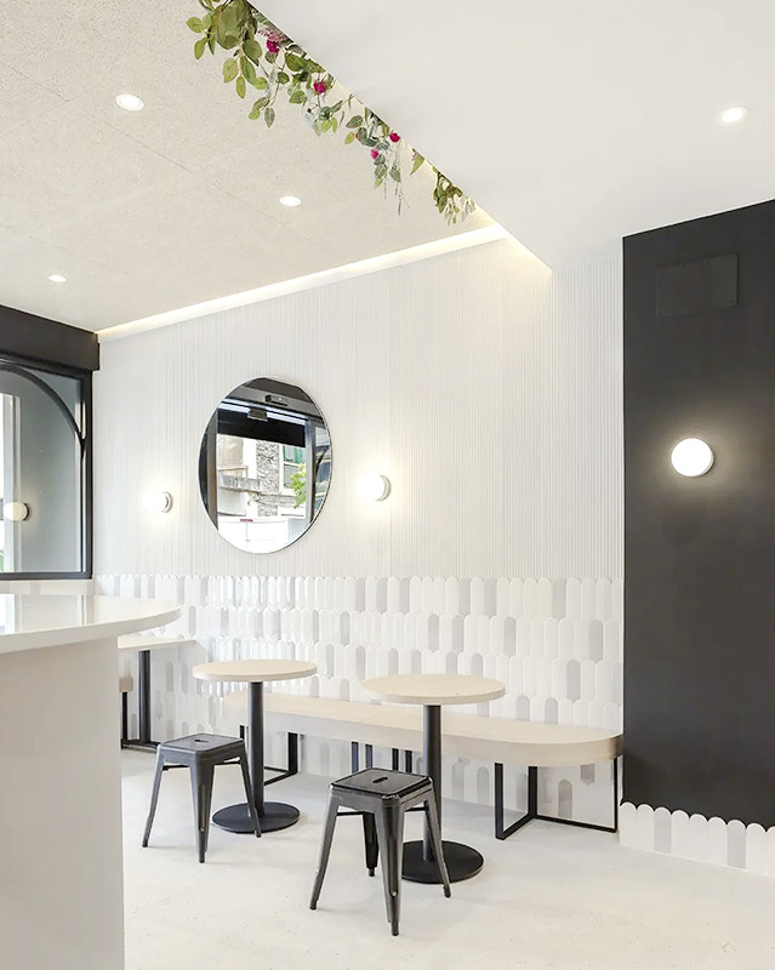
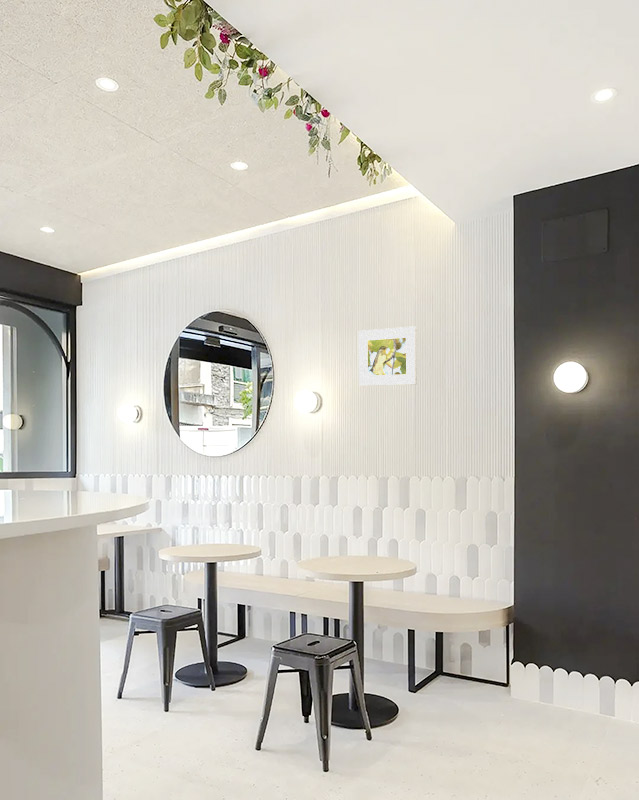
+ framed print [358,325,418,387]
